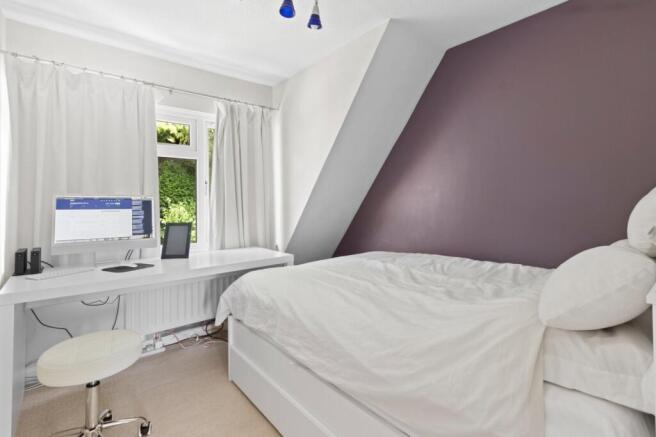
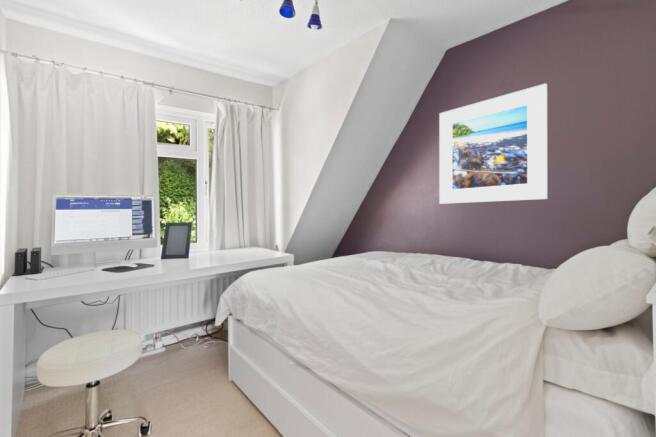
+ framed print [438,82,548,205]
